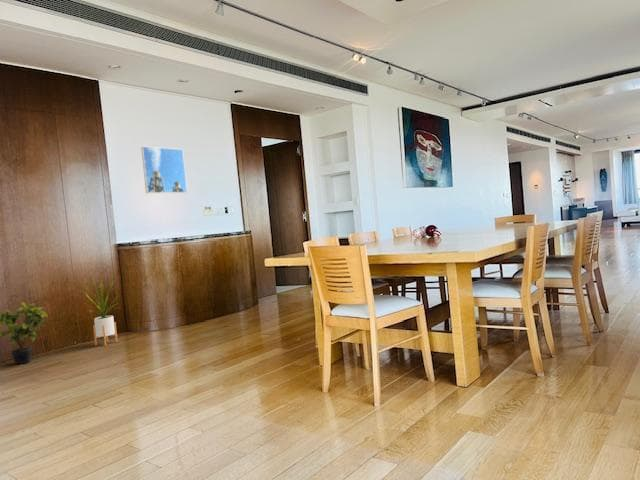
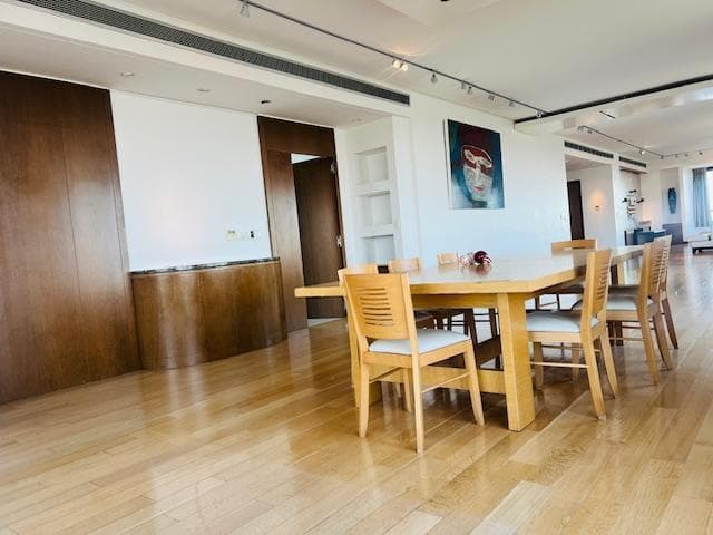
- house plant [81,275,123,347]
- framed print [140,146,188,194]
- potted plant [0,301,49,365]
